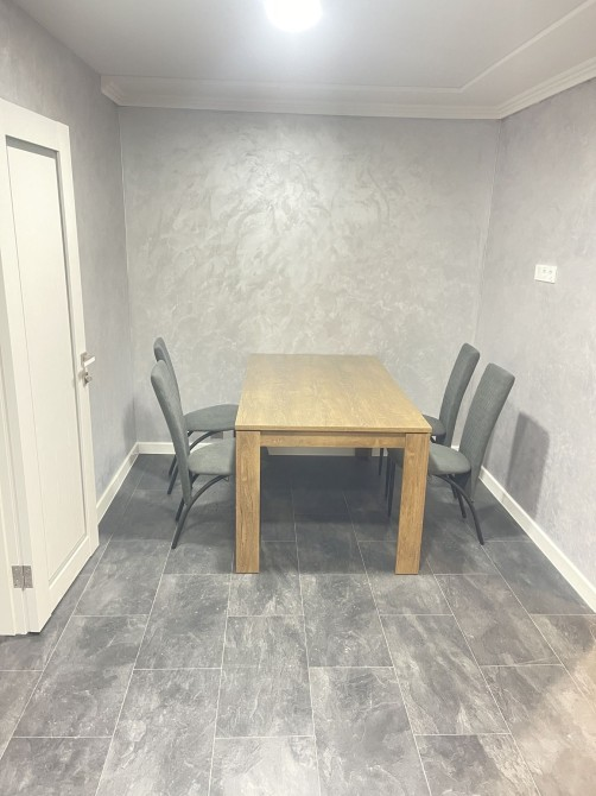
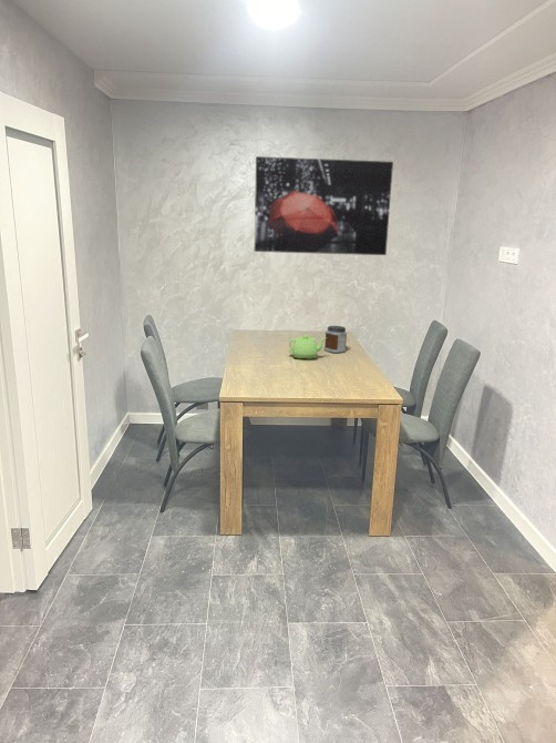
+ teapot [288,334,326,360]
+ jar [323,325,348,354]
+ wall art [254,155,394,256]
